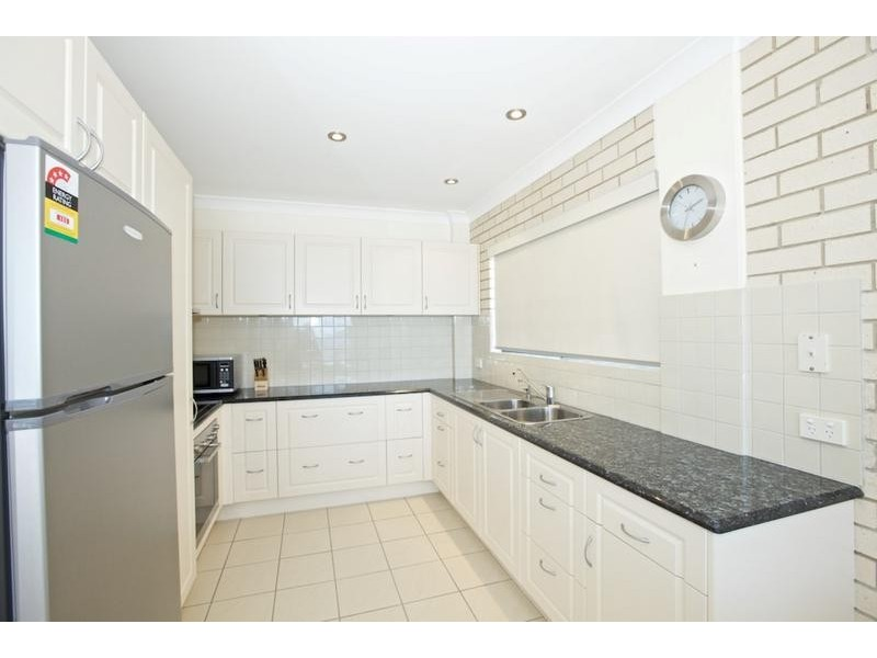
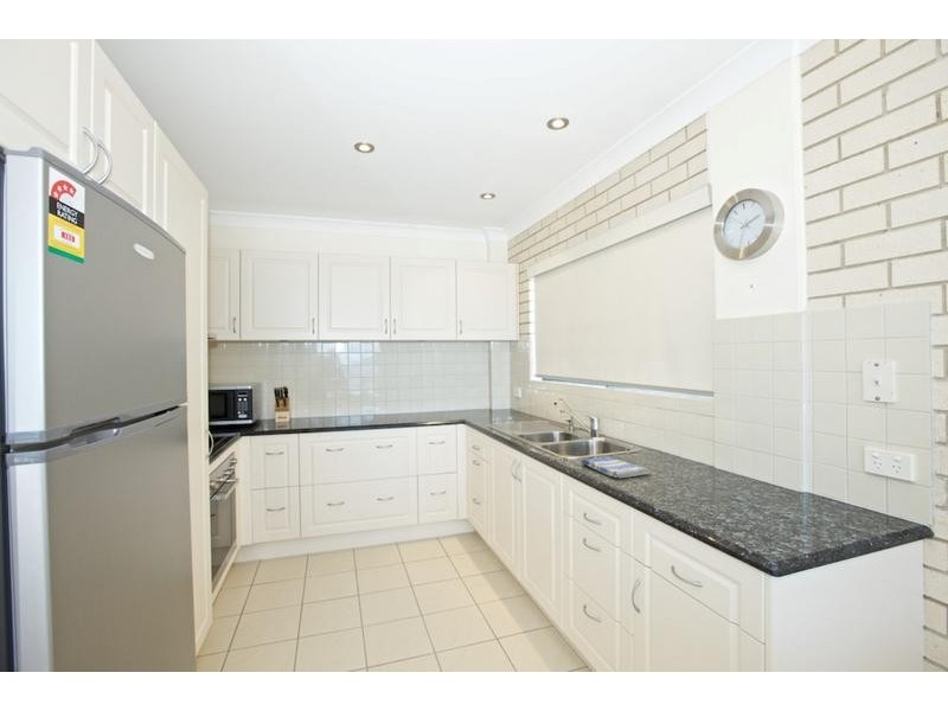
+ dish towel [581,456,651,480]
